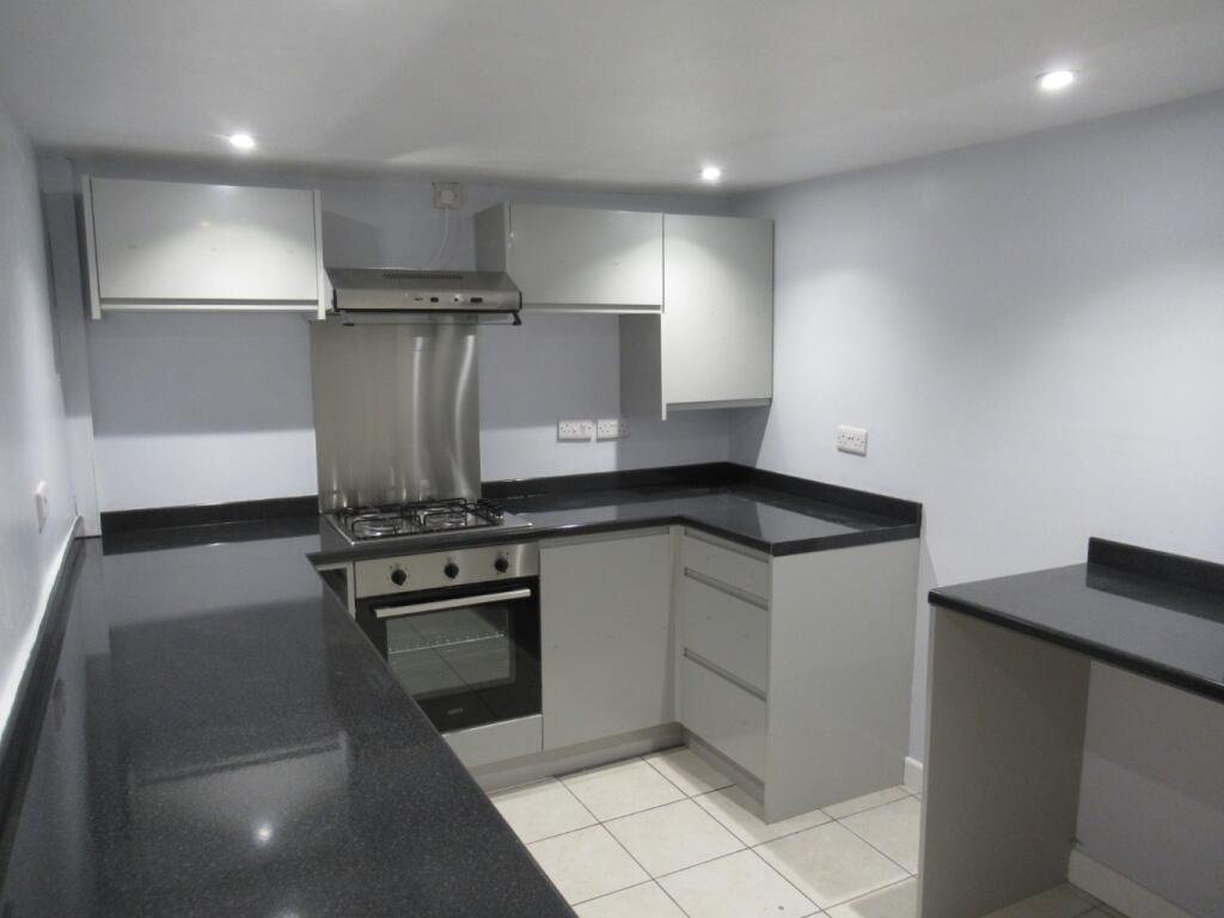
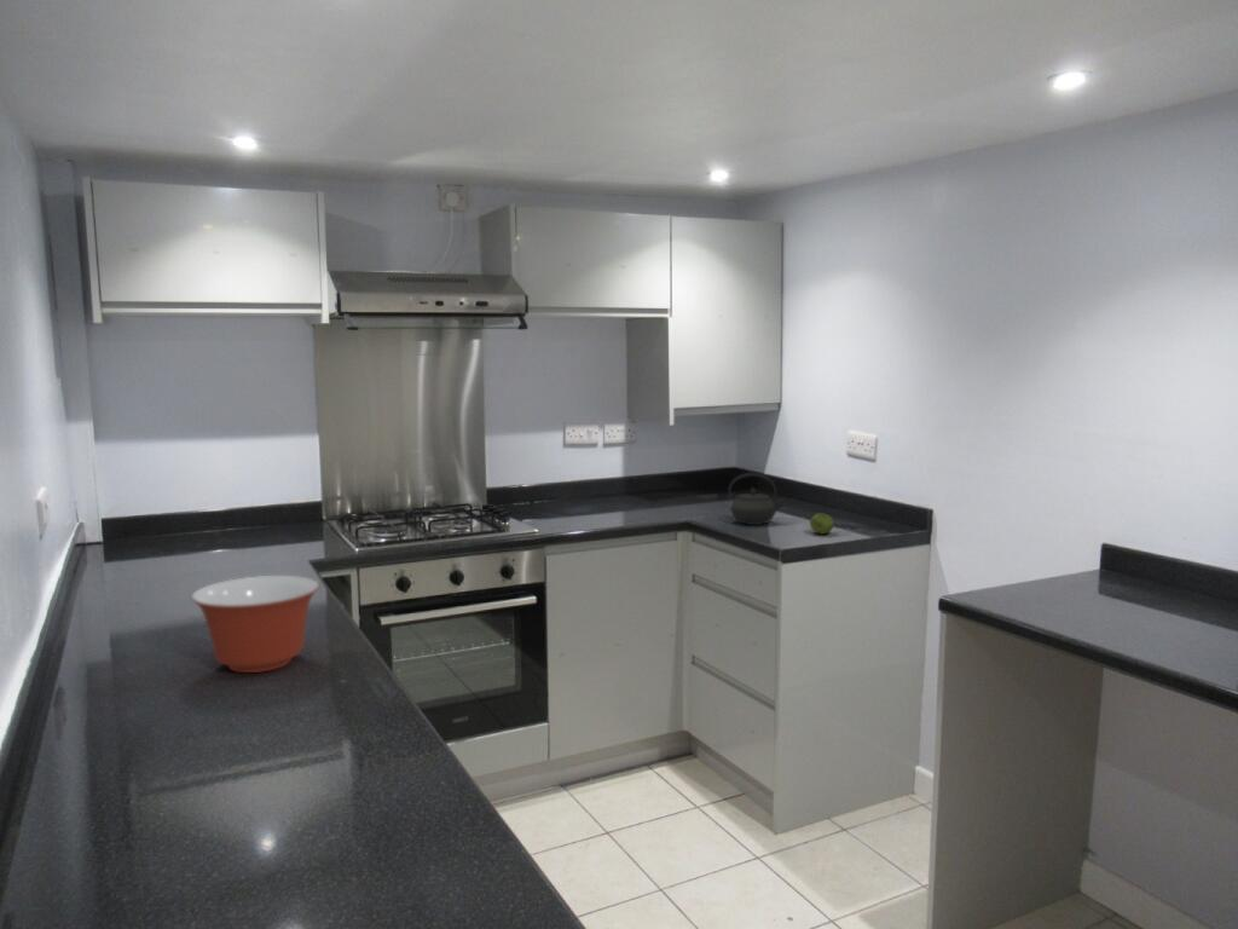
+ mixing bowl [190,575,320,674]
+ fruit [809,512,835,535]
+ kettle [728,472,786,526]
